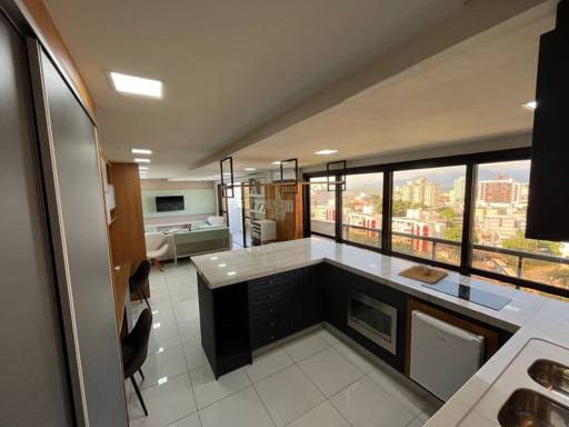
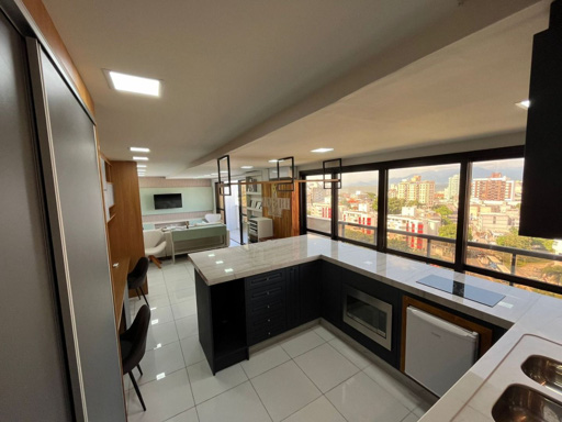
- cutting board [397,264,449,285]
